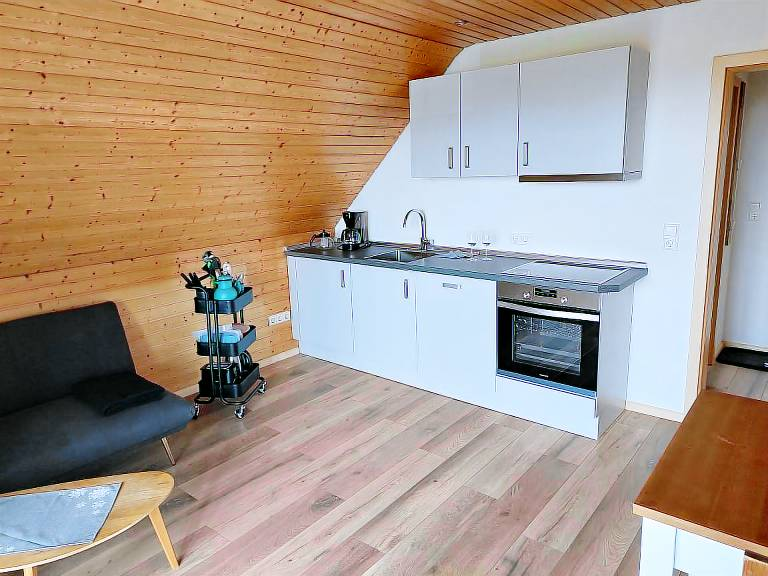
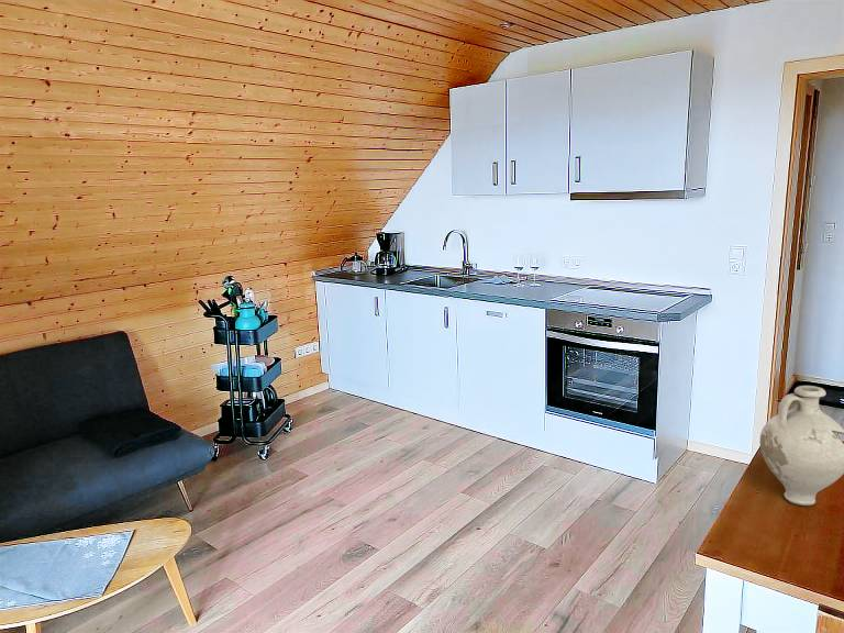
+ decorative vase [759,385,844,507]
